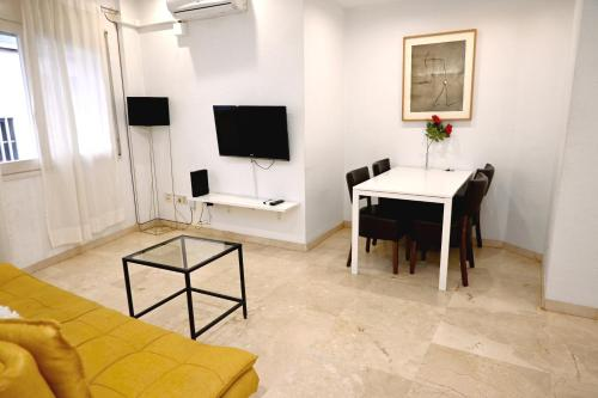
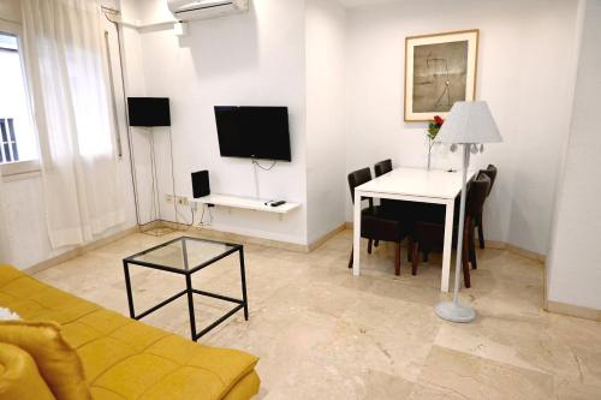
+ floor lamp [433,100,505,323]
